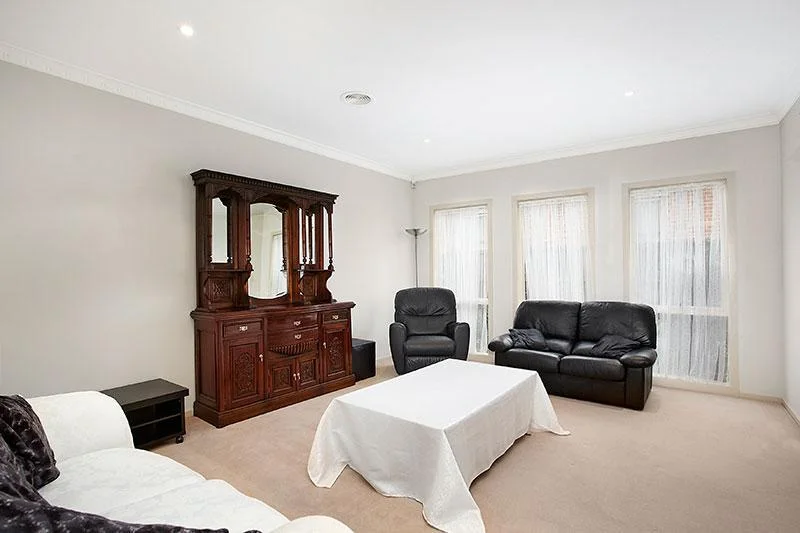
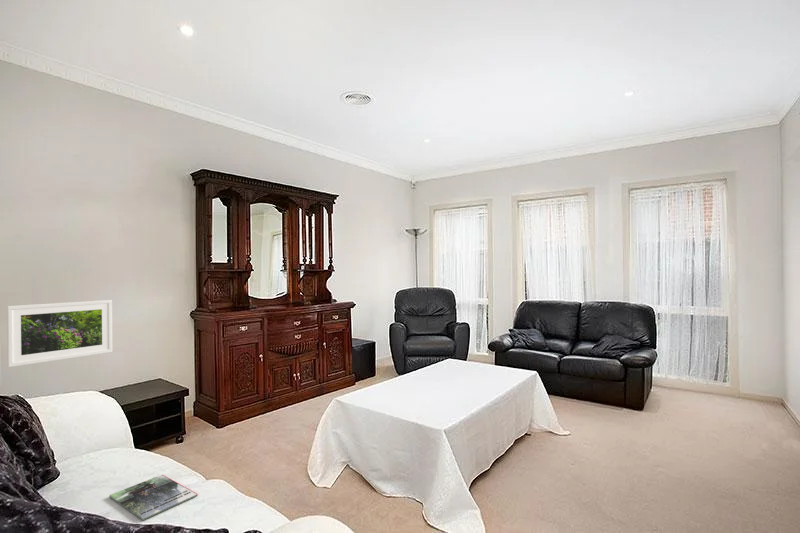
+ magazine [108,474,199,521]
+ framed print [6,299,113,368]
